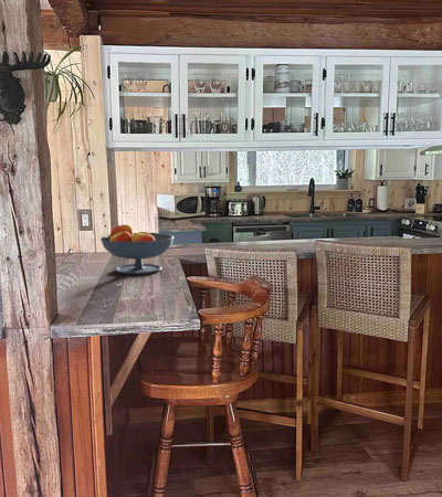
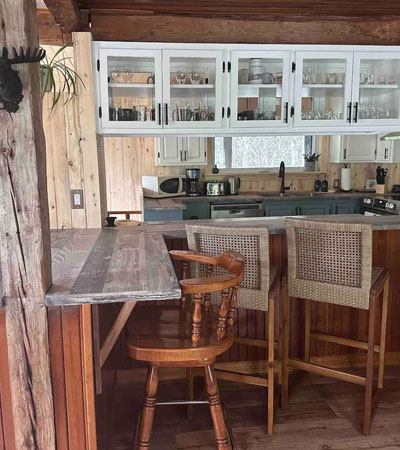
- fruit bowl [99,224,175,275]
